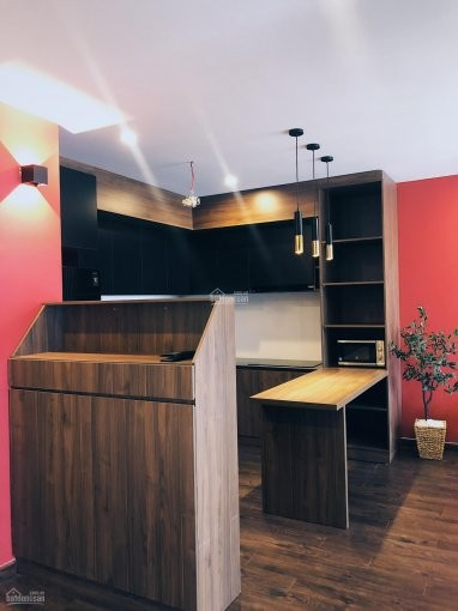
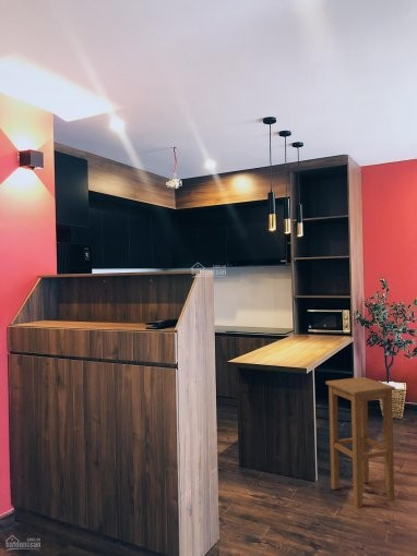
+ stool [324,376,396,509]
